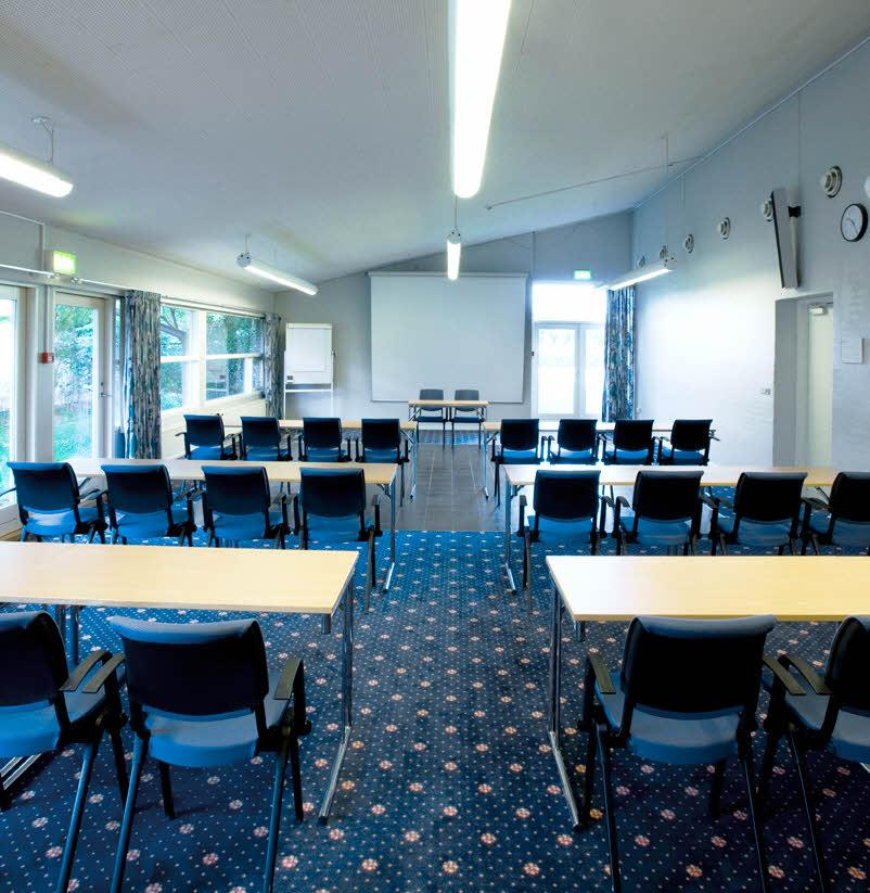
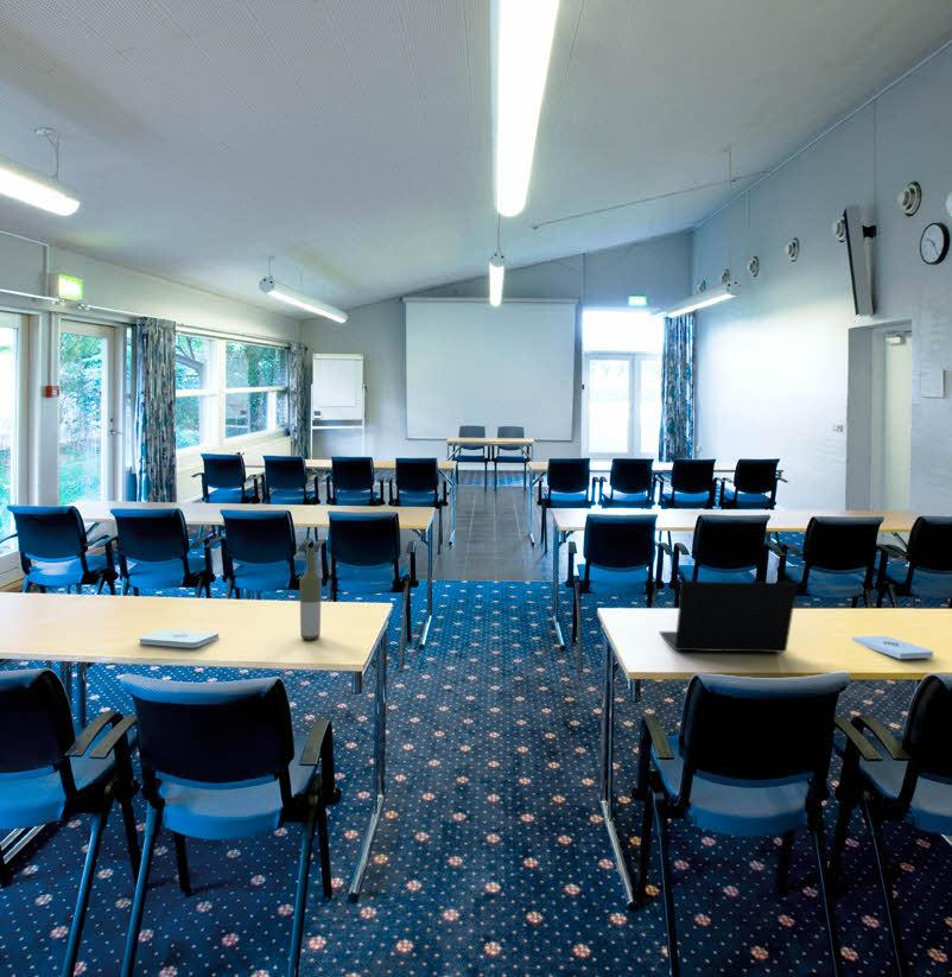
+ laptop [658,581,799,654]
+ bottle [299,547,323,641]
+ notepad [138,628,220,649]
+ notepad [851,635,934,660]
